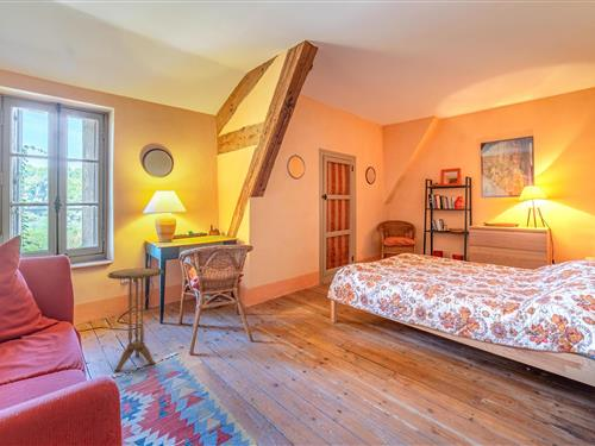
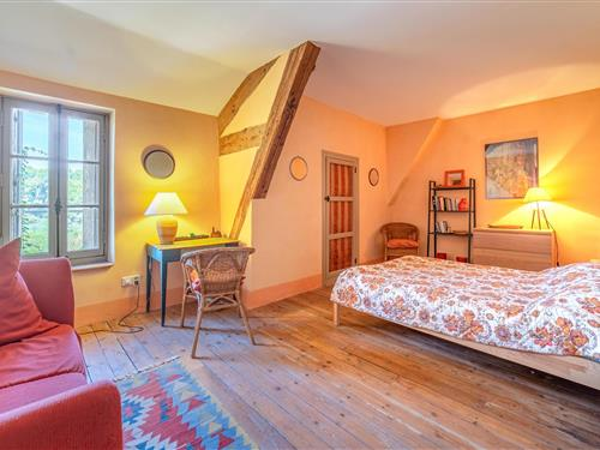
- side table [107,268,164,372]
